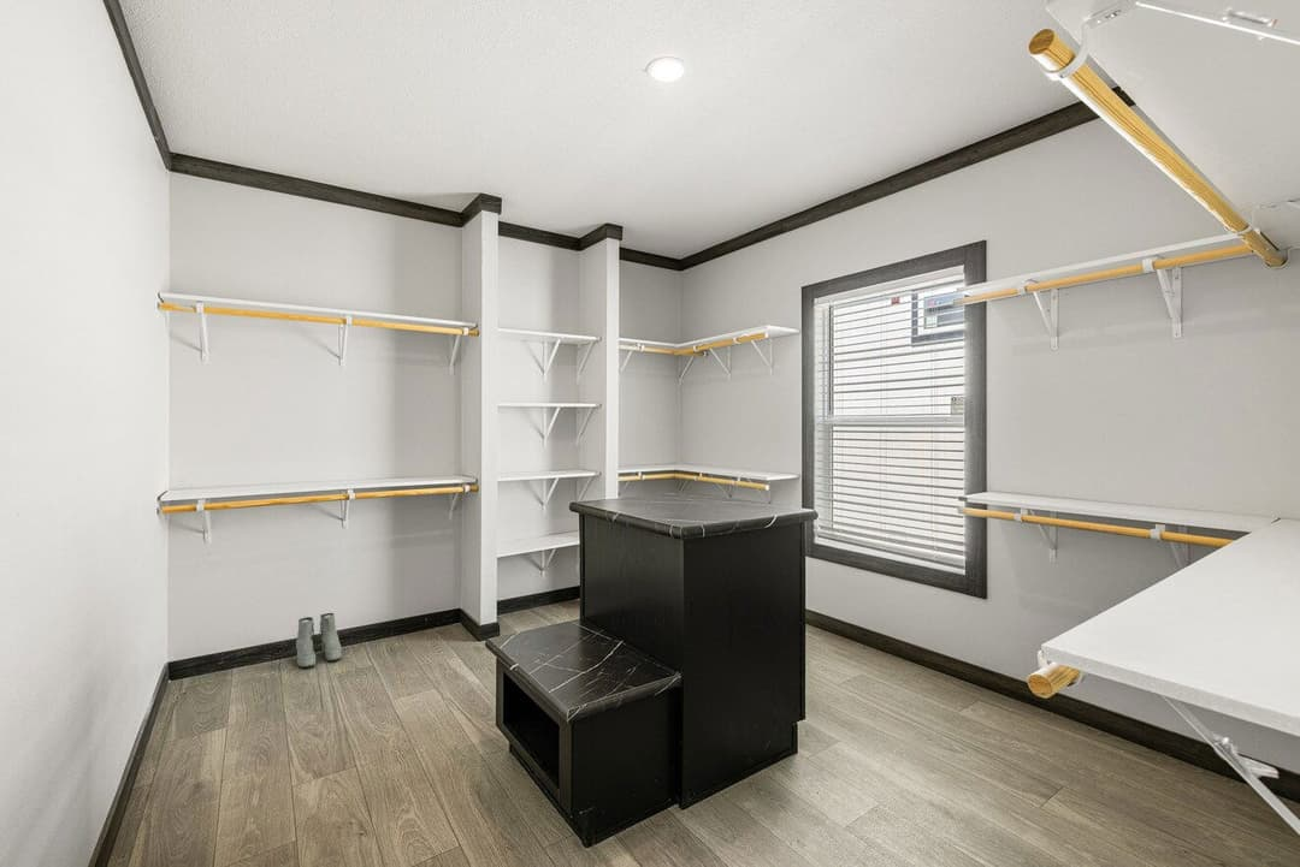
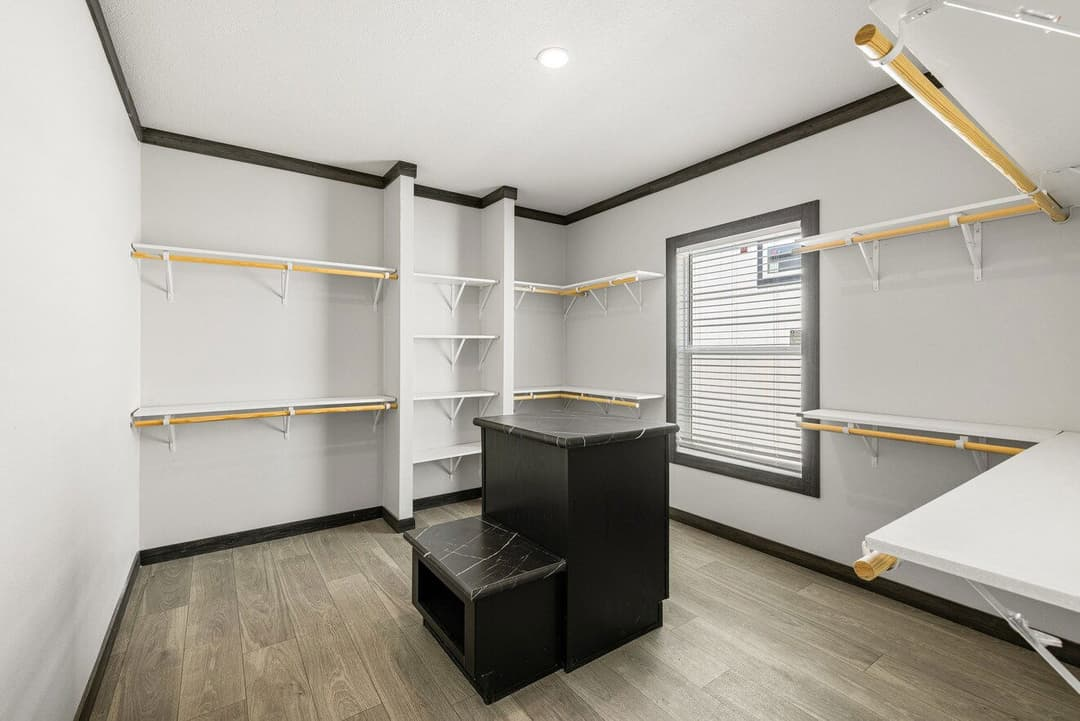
- boots [295,612,343,669]
